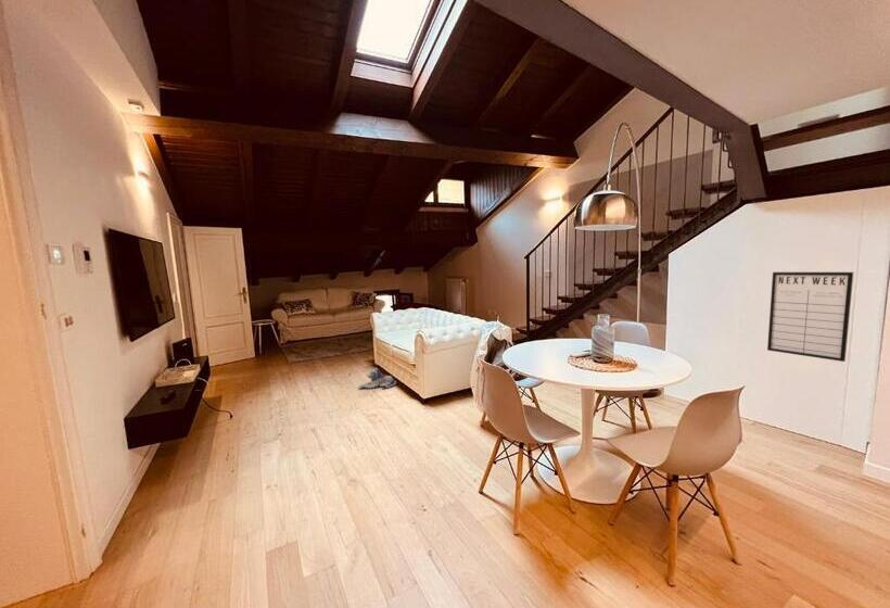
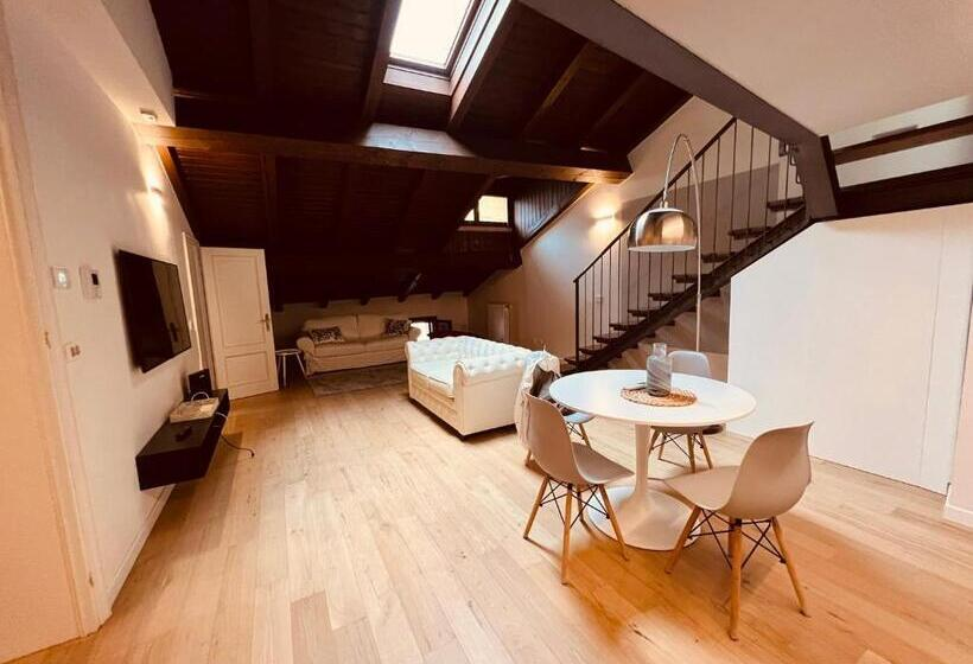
- plush toy [358,366,397,390]
- writing board [766,271,854,363]
